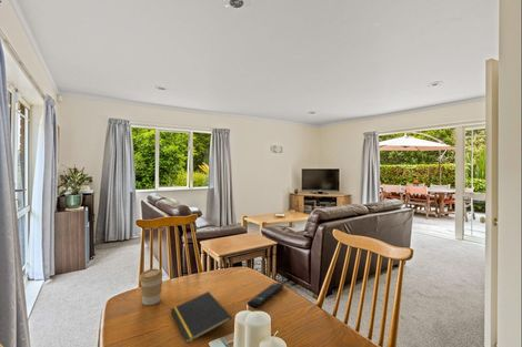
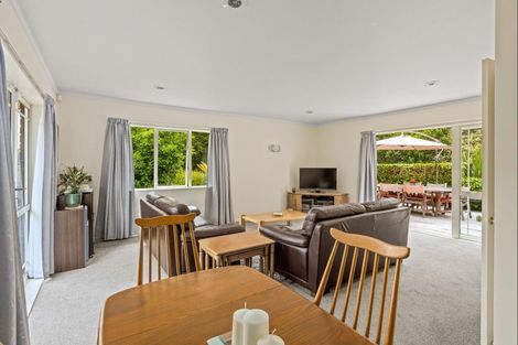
- coffee cup [139,267,163,306]
- remote control [247,282,284,309]
- notepad [170,290,232,345]
